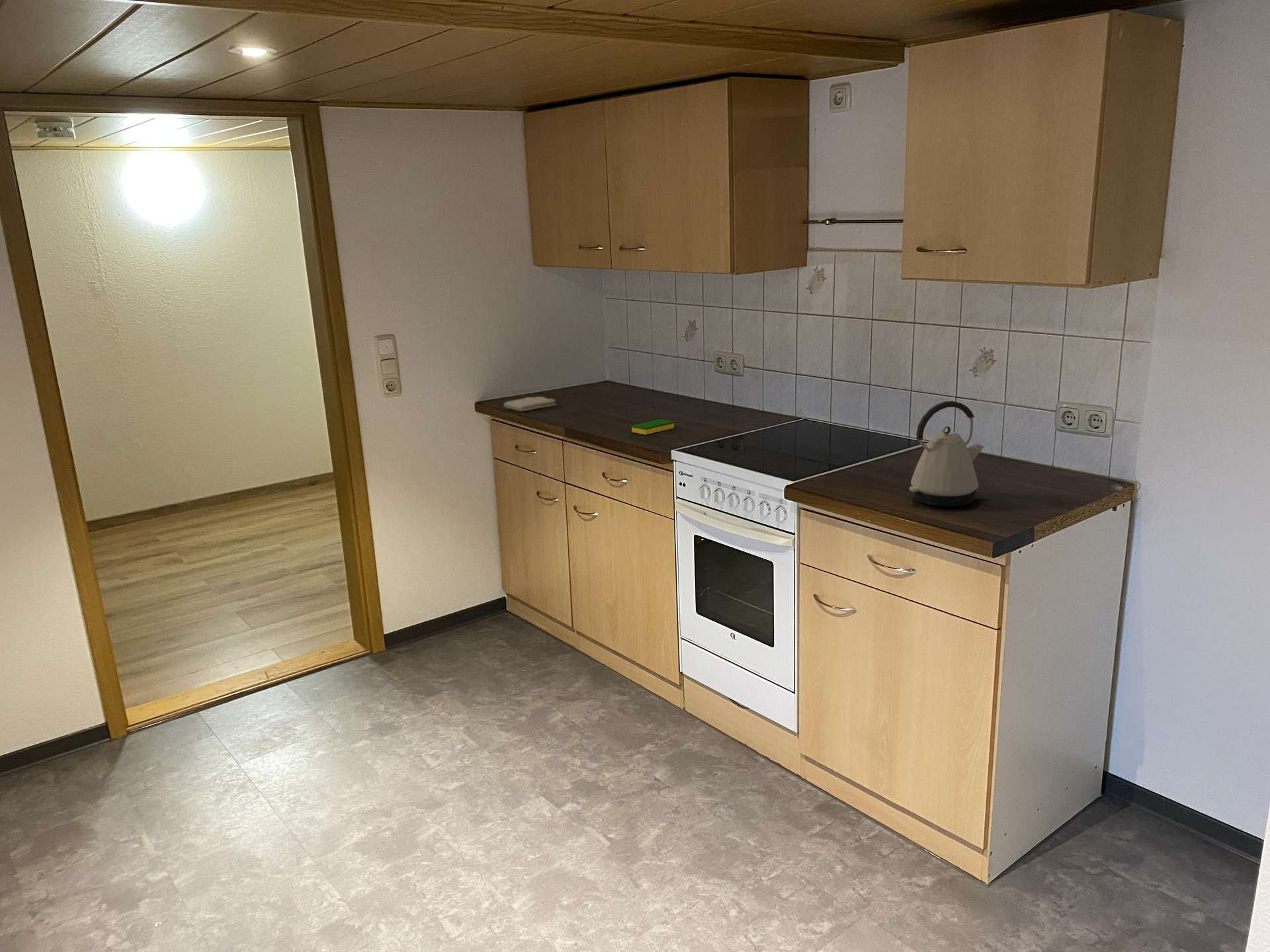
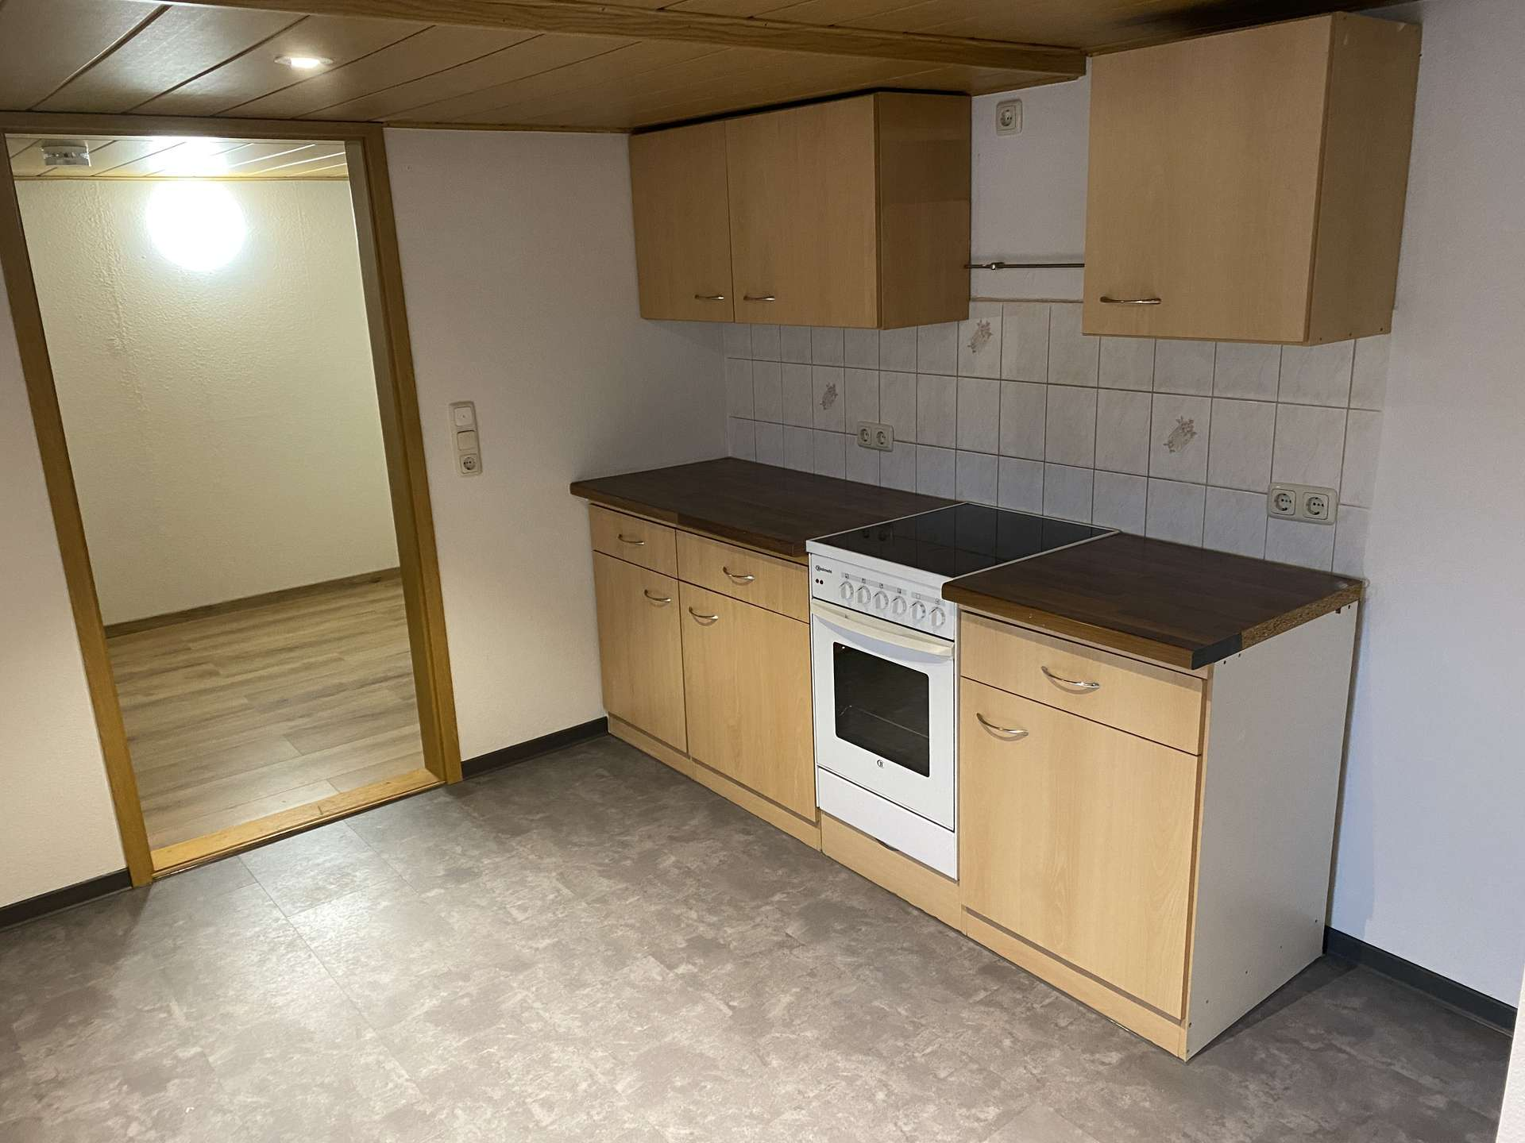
- washcloth [503,396,556,412]
- kettle [908,401,985,508]
- dish sponge [631,418,675,436]
